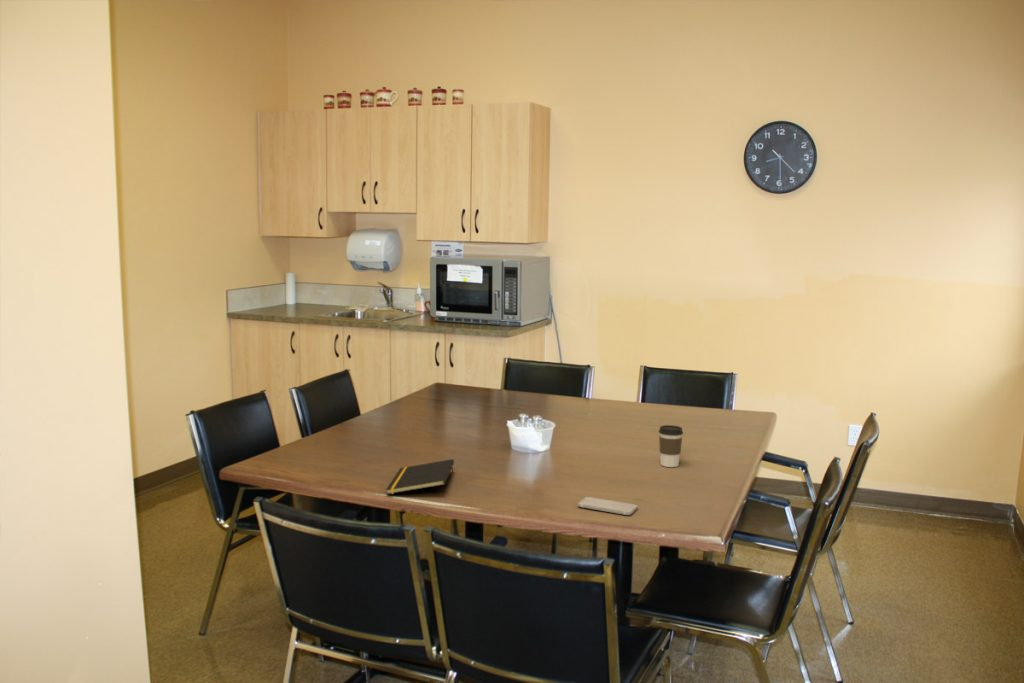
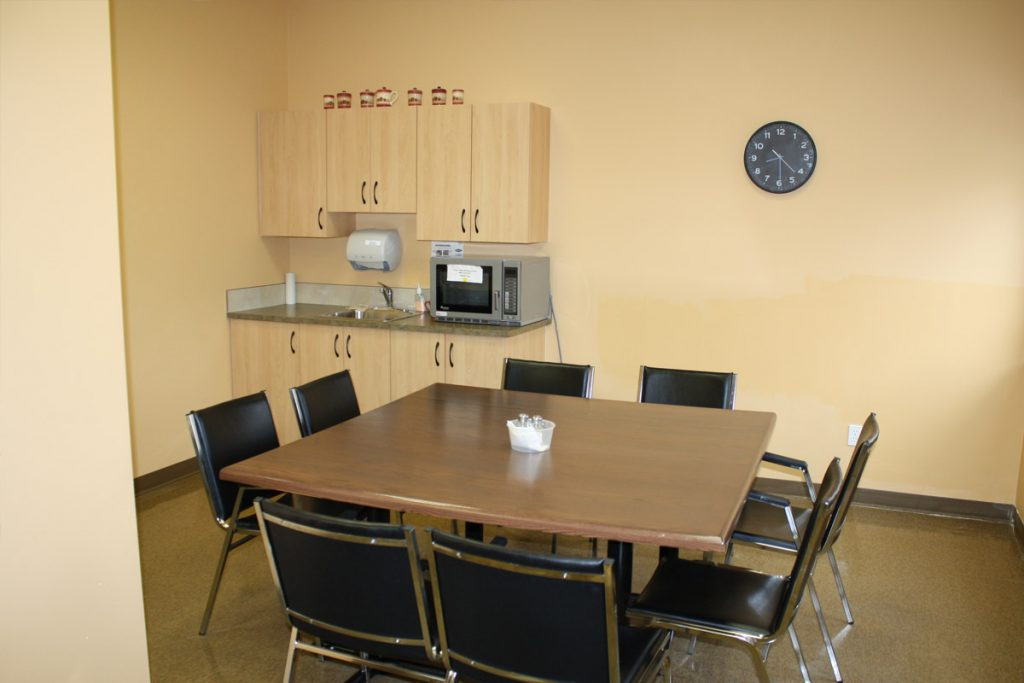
- notepad [385,458,455,495]
- coffee cup [658,424,684,468]
- smartphone [577,496,639,516]
